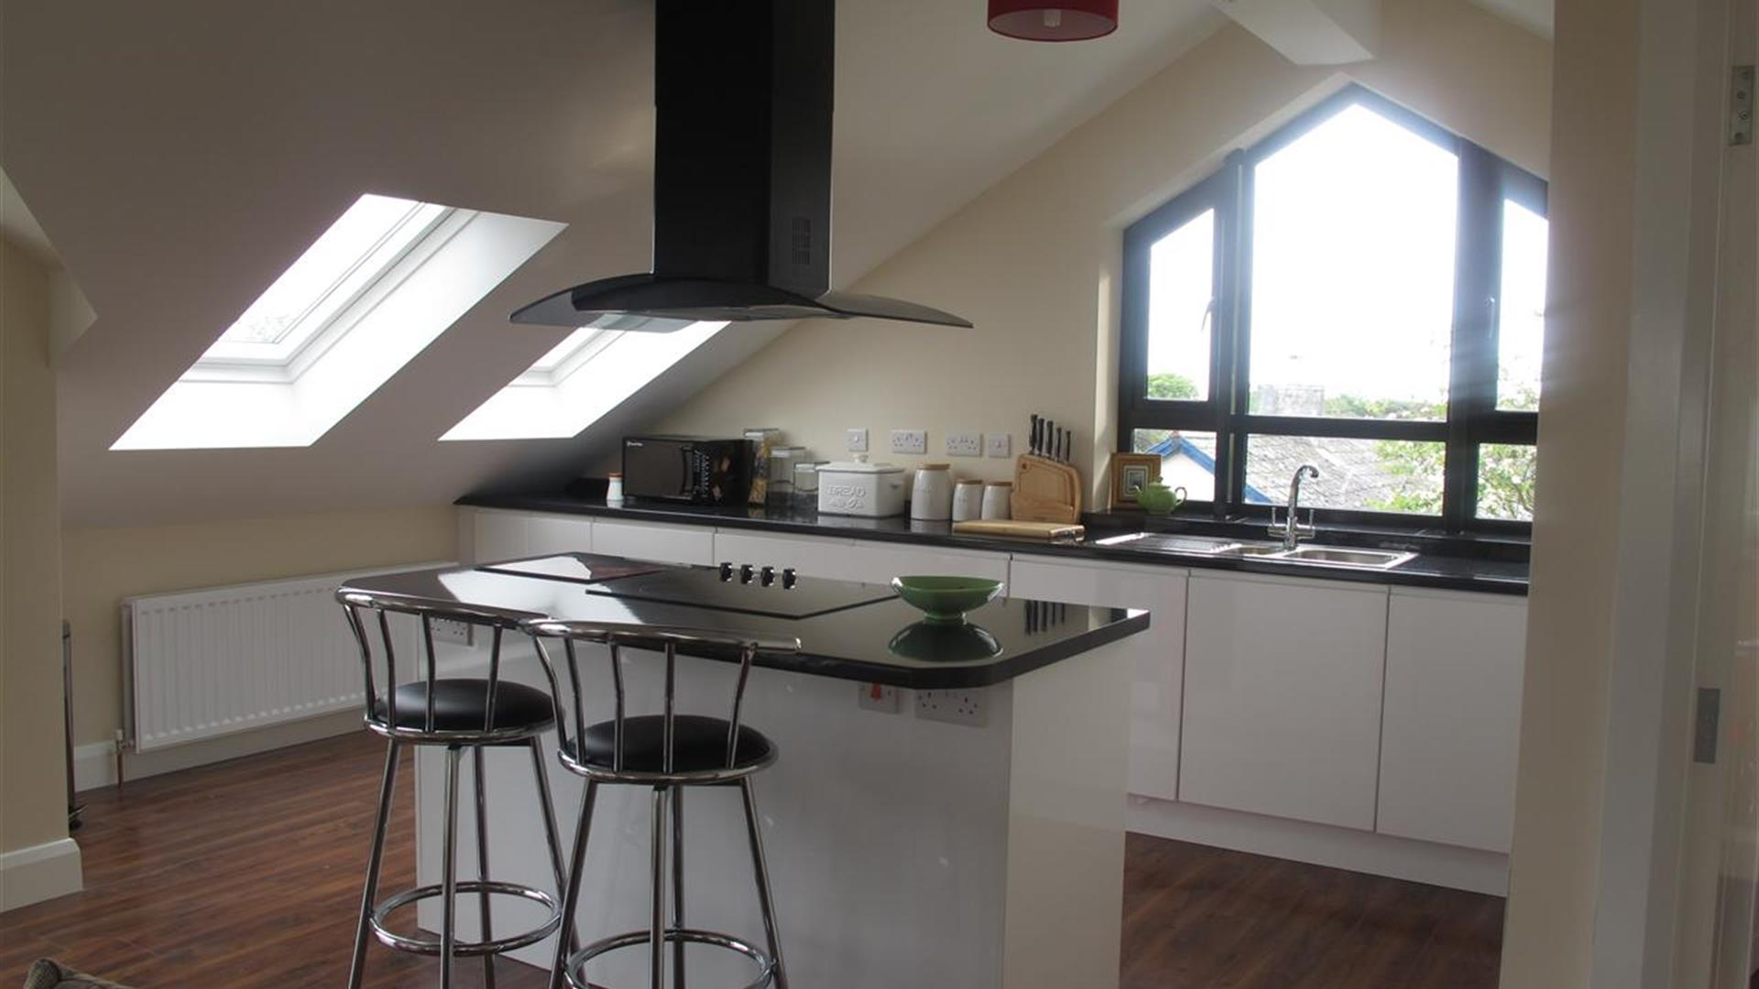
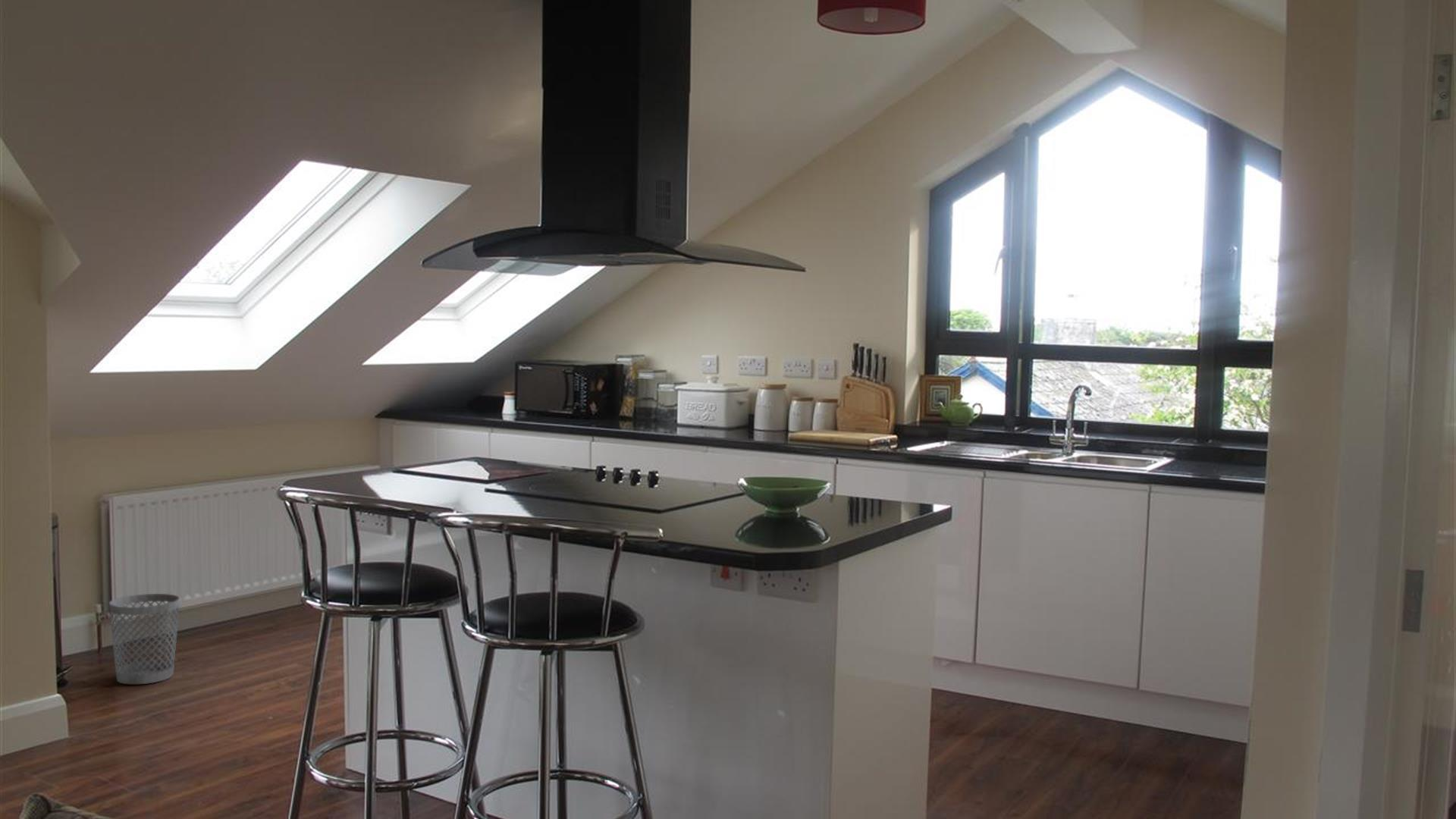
+ wastebasket [108,593,180,685]
